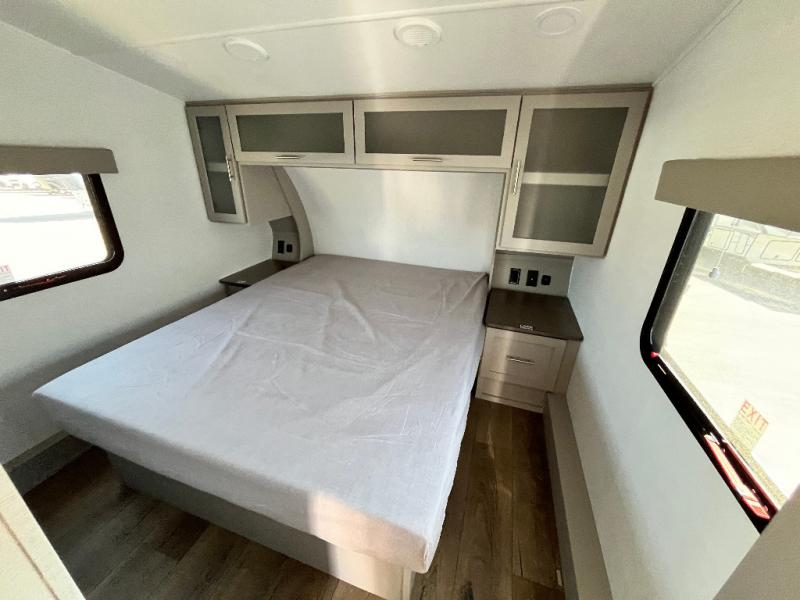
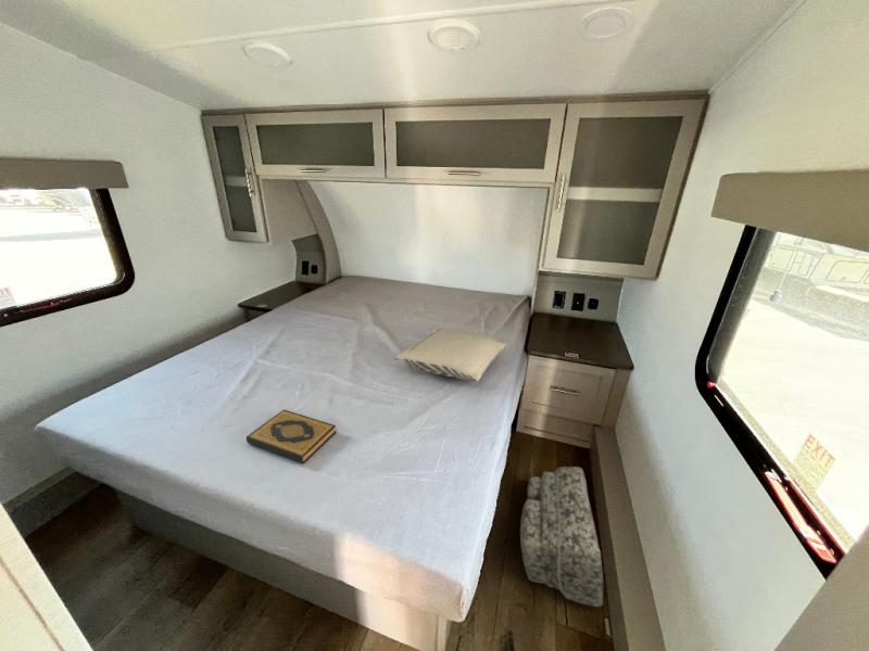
+ backpack [519,465,604,608]
+ pillow [393,328,508,382]
+ hardback book [245,409,338,464]
